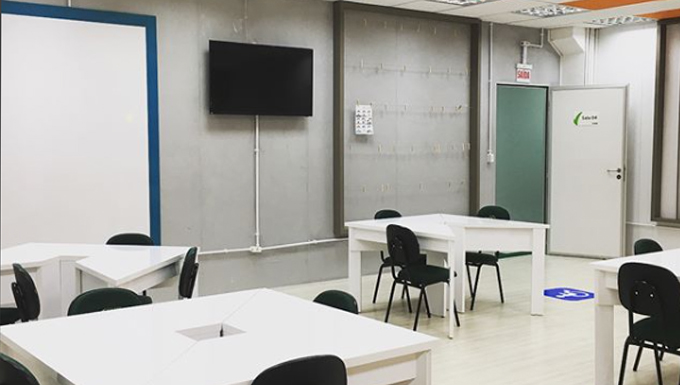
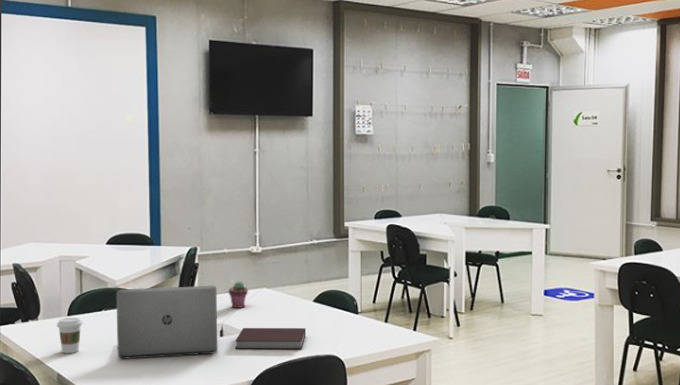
+ notebook [234,327,306,350]
+ coffee cup [56,317,83,354]
+ laptop [115,285,218,360]
+ potted succulent [228,281,249,309]
